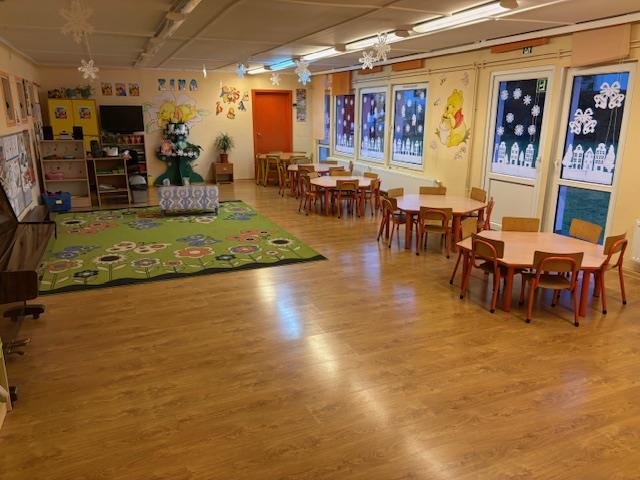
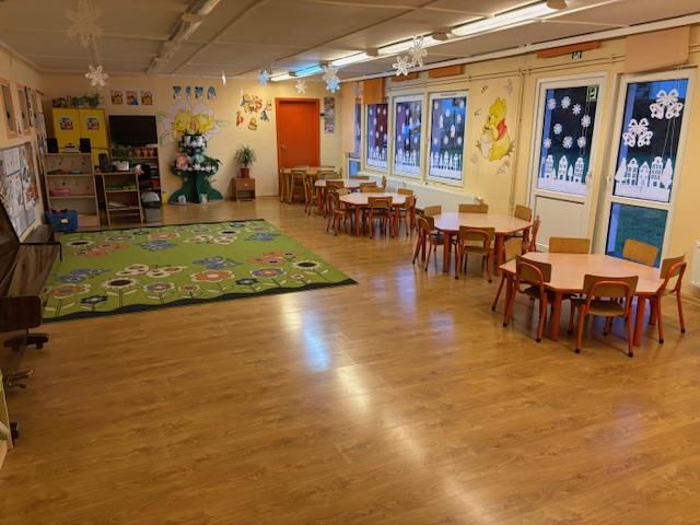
- bench [157,185,220,219]
